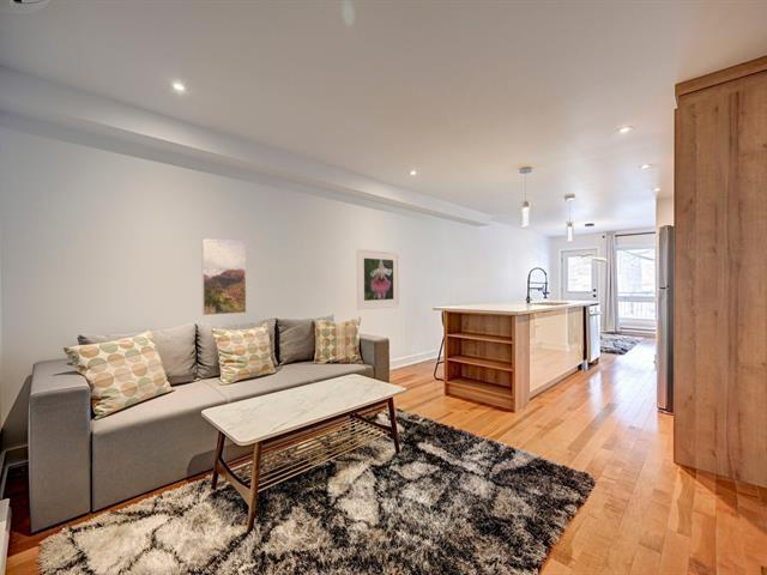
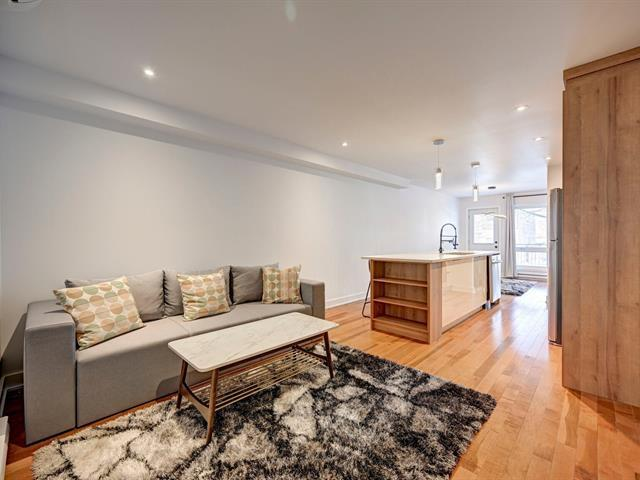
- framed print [200,237,247,316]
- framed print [356,248,400,310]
